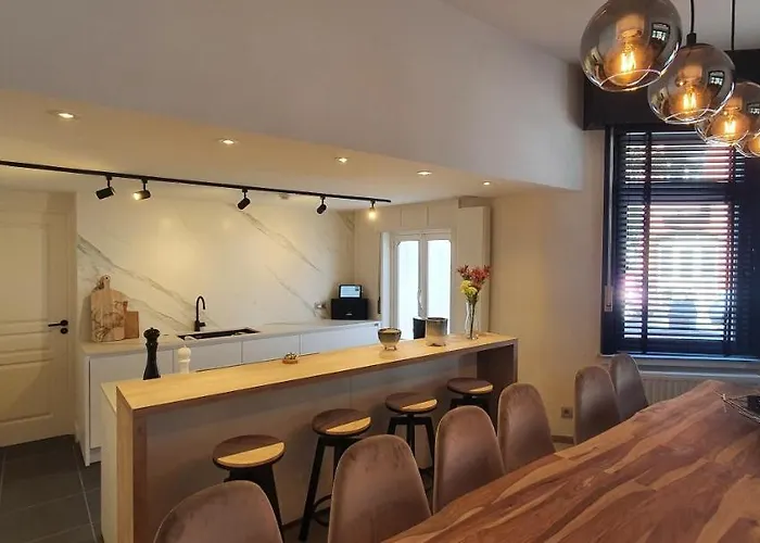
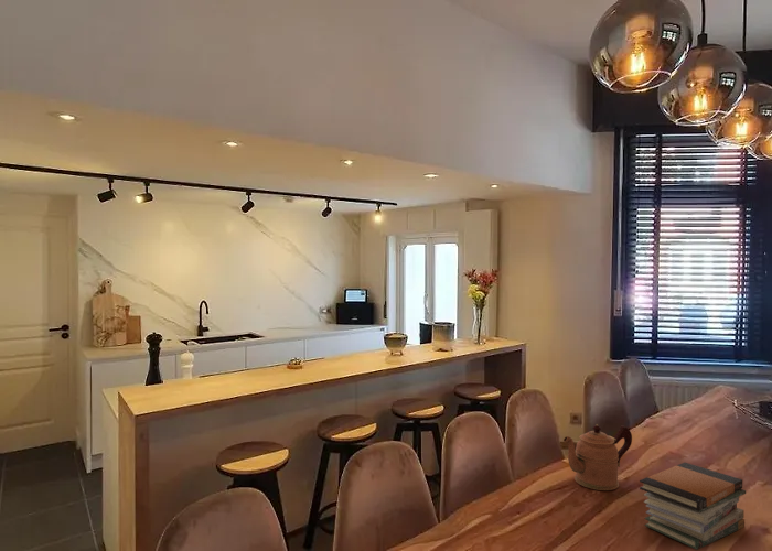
+ coffeepot [562,423,633,491]
+ book stack [639,462,747,551]
